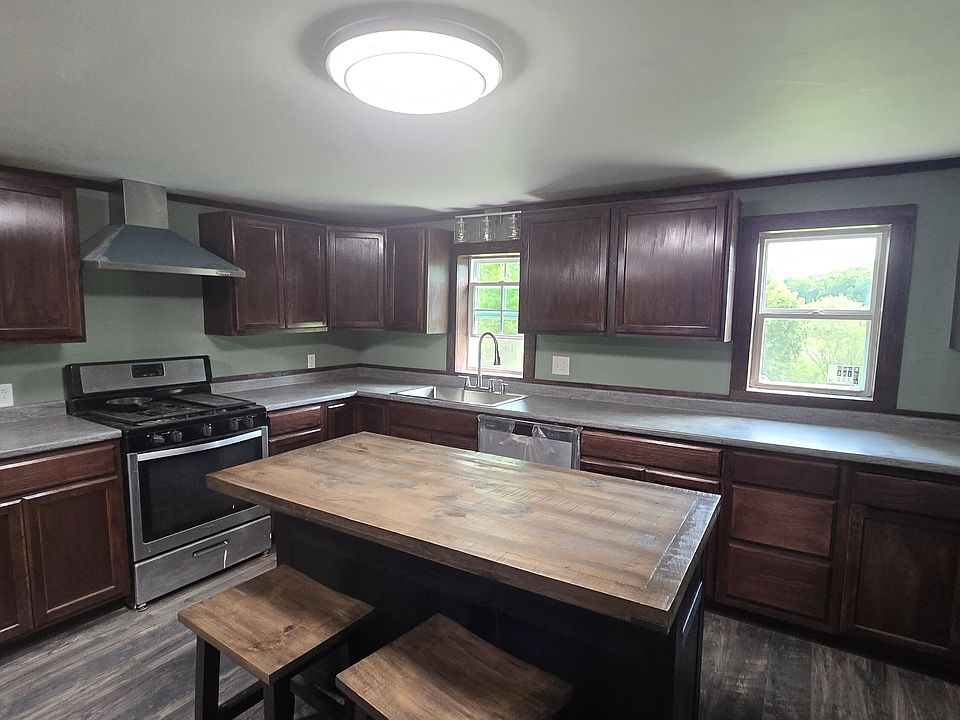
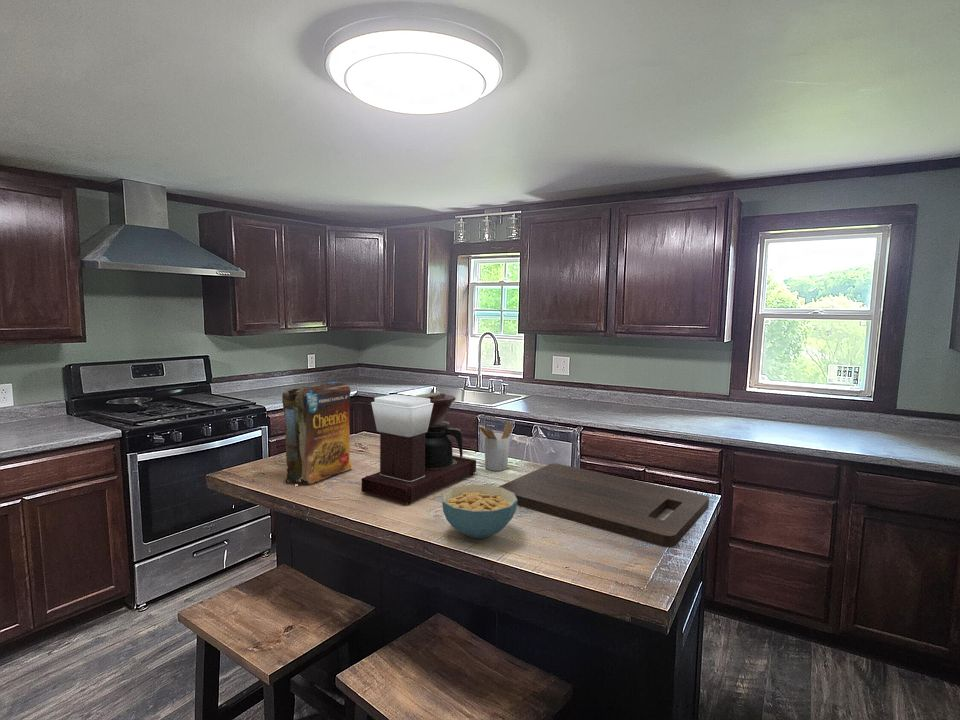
+ coffee maker [361,392,477,505]
+ utensil holder [477,422,514,472]
+ cereal bowl [441,484,518,539]
+ cereal box [281,381,354,485]
+ cutting board [498,462,710,548]
